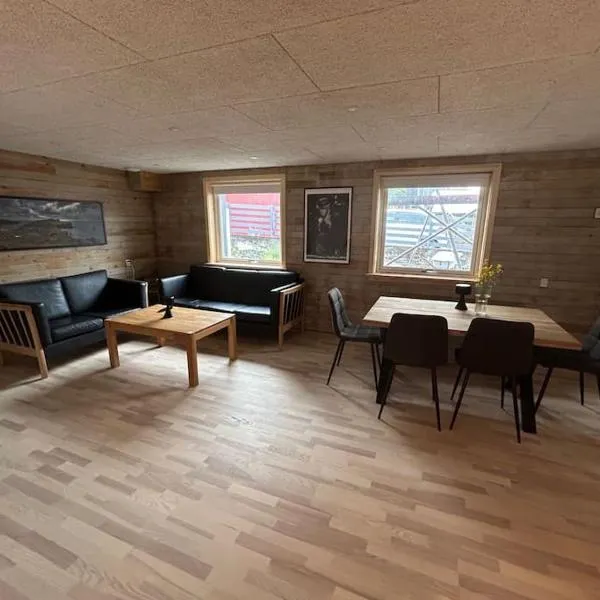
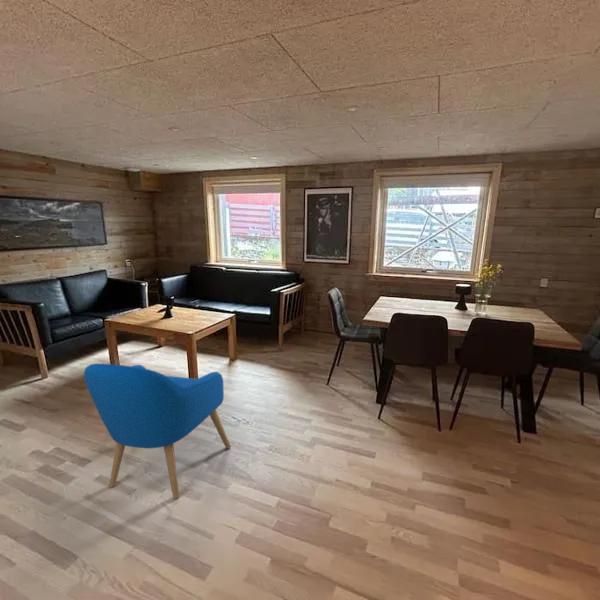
+ armchair [83,363,232,500]
